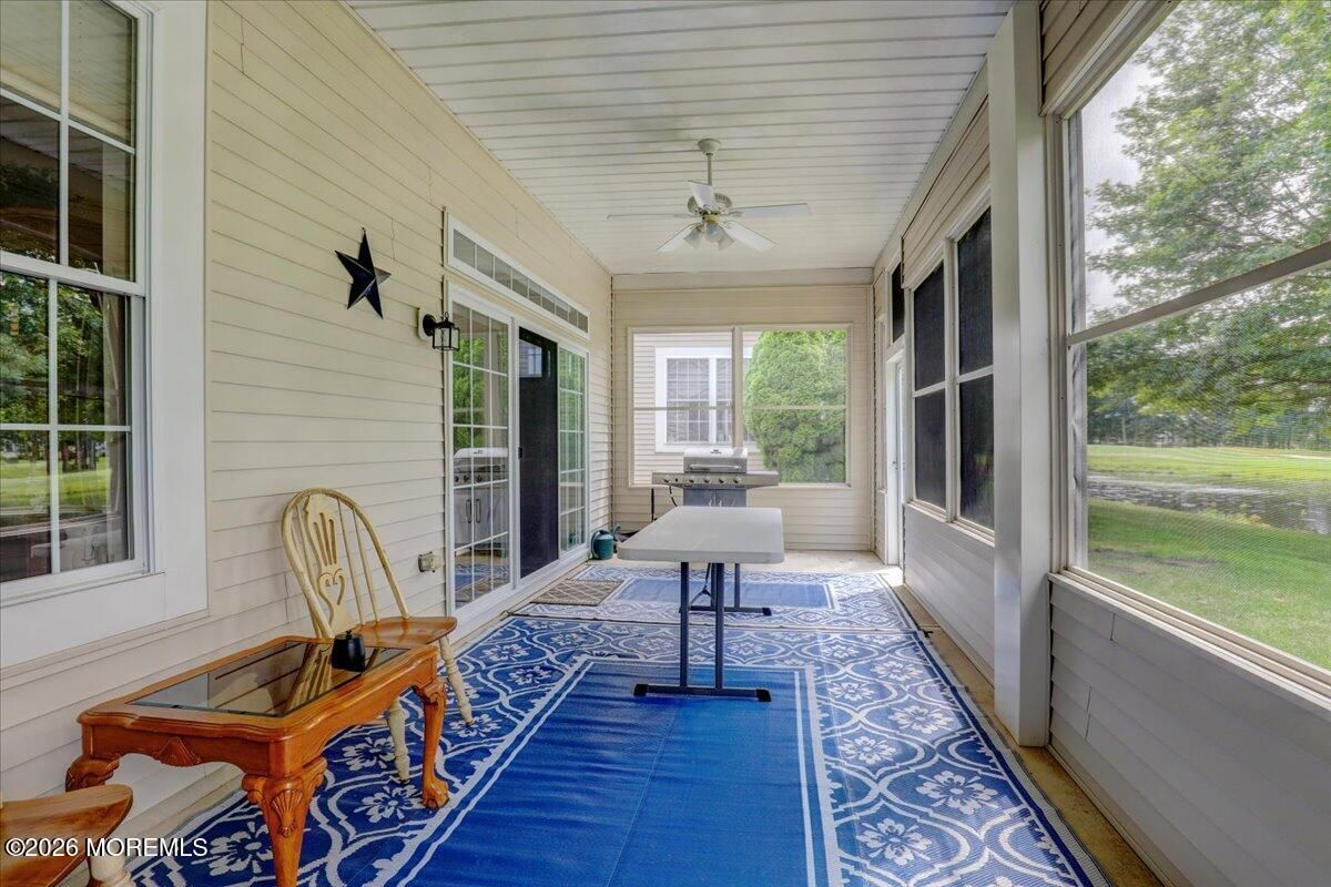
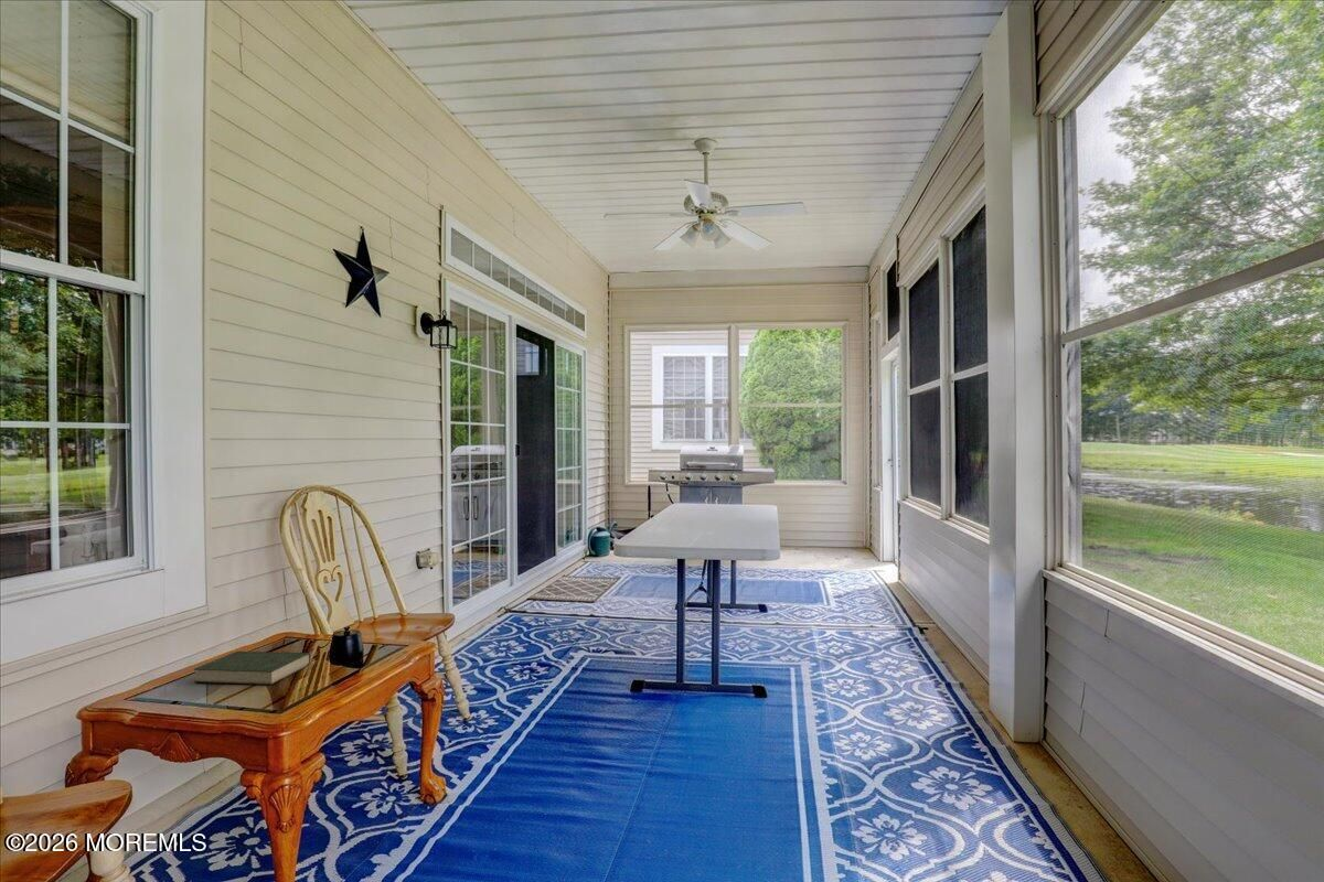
+ book [193,650,311,686]
